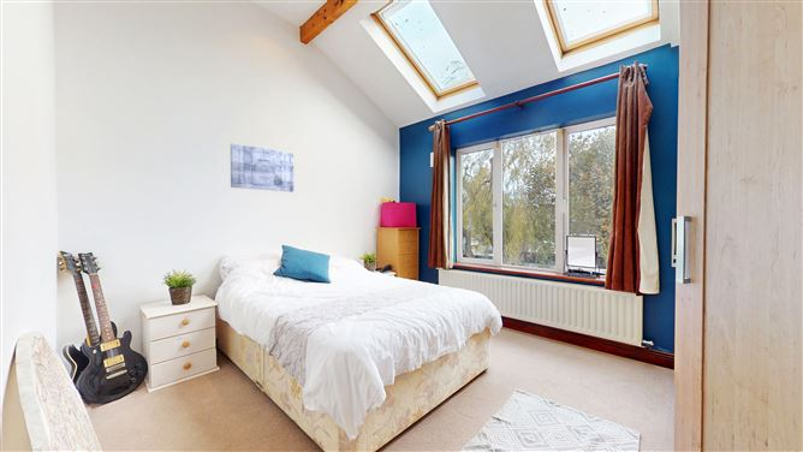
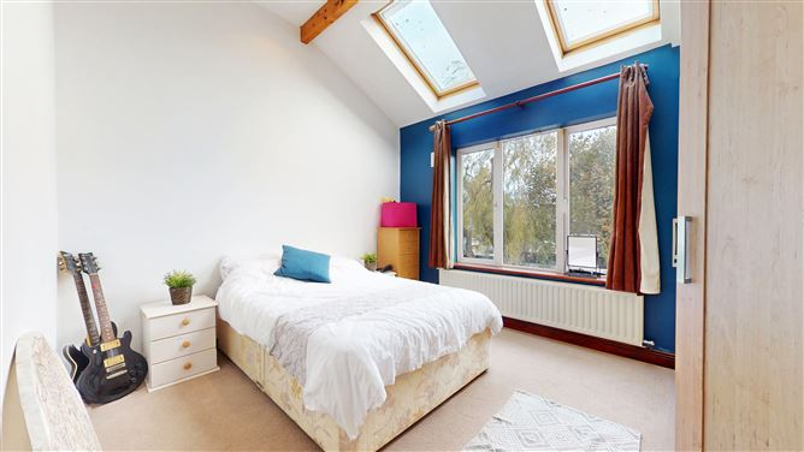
- wall art [230,142,295,192]
